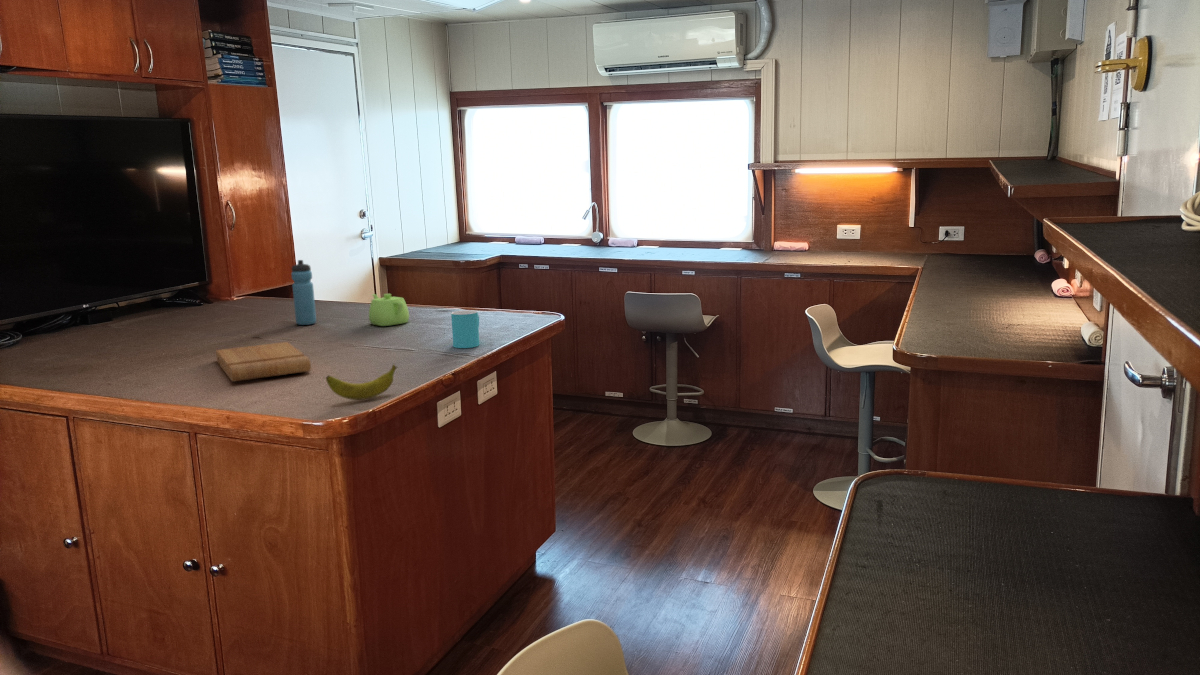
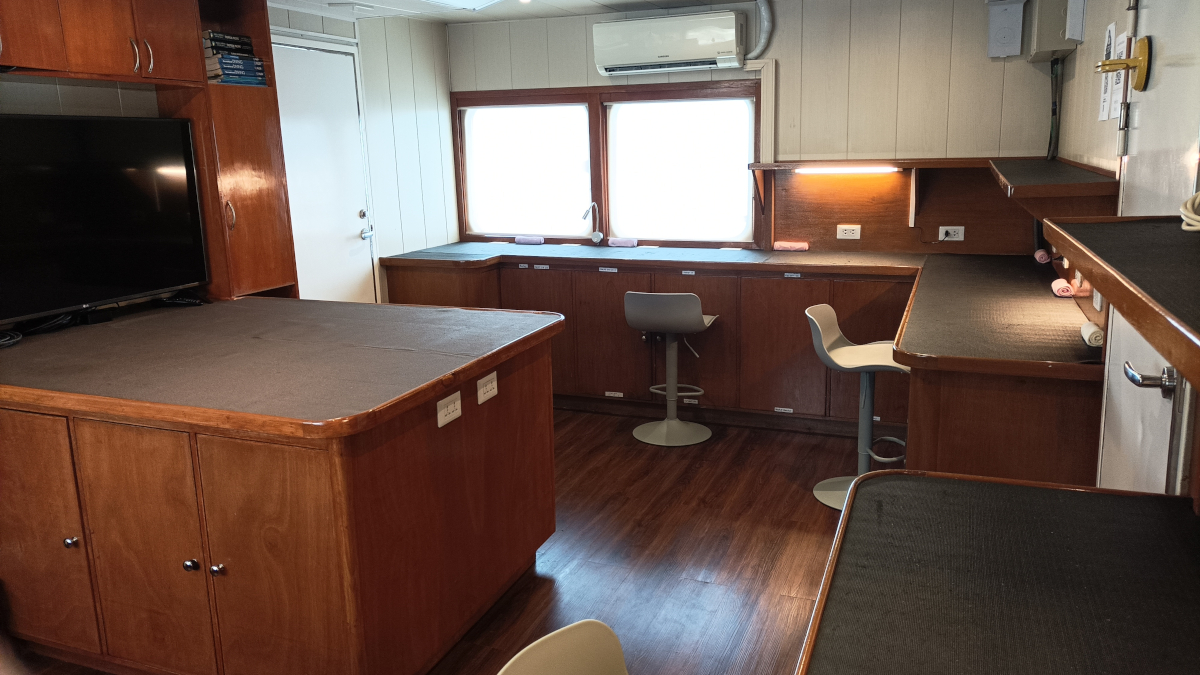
- water bottle [290,259,317,326]
- cup [450,309,480,349]
- teapot [368,293,410,327]
- cutting board [215,341,312,383]
- banana [325,364,398,401]
